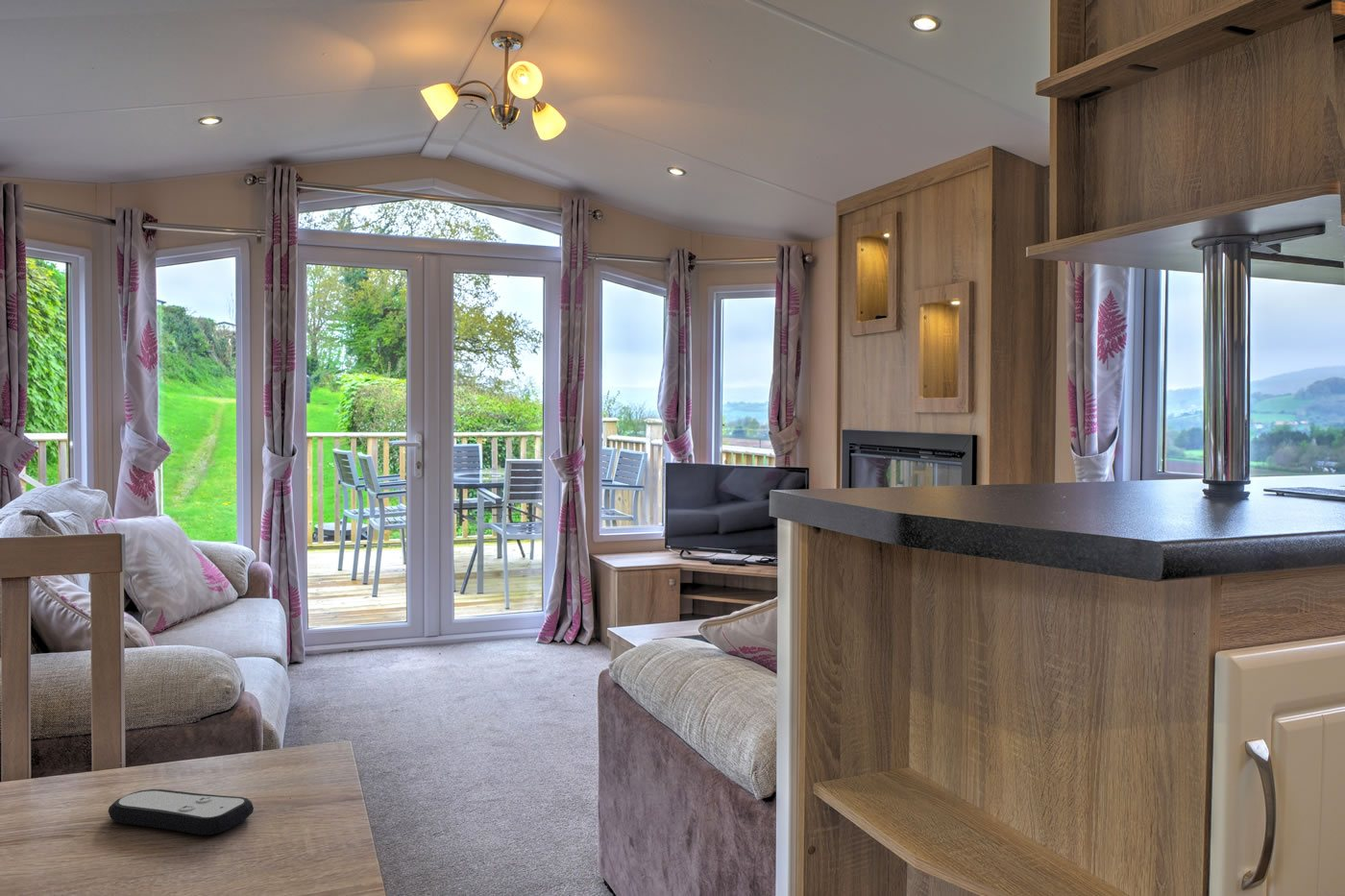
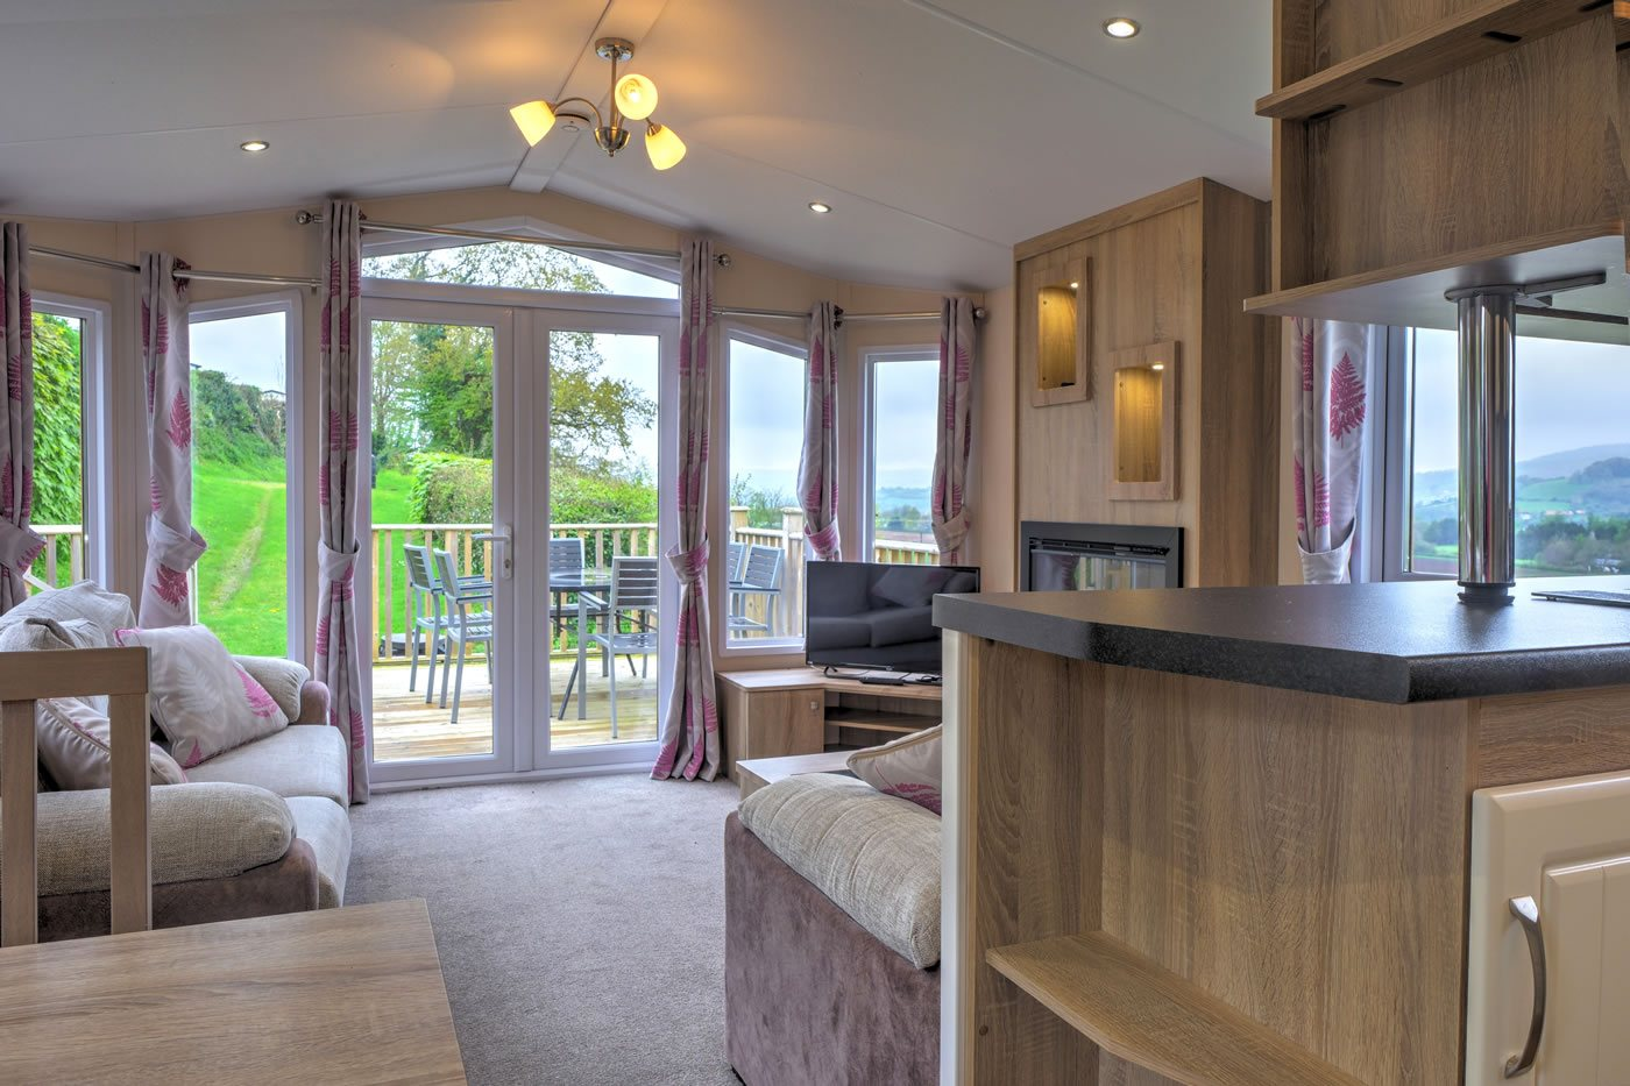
- remote control [108,788,255,836]
